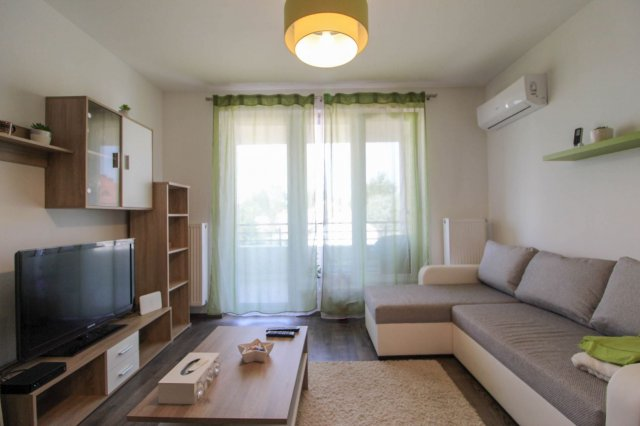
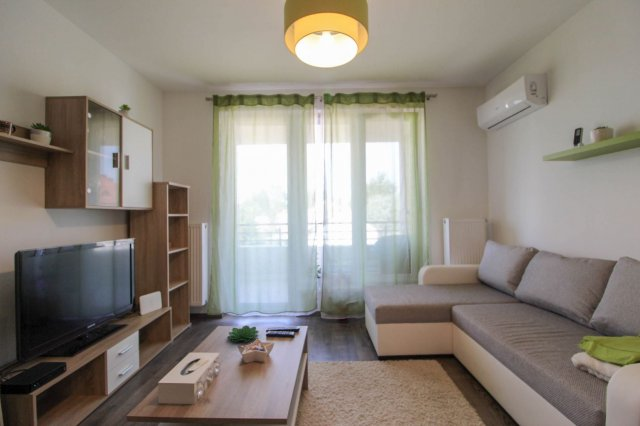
+ succulent plant [226,324,260,343]
